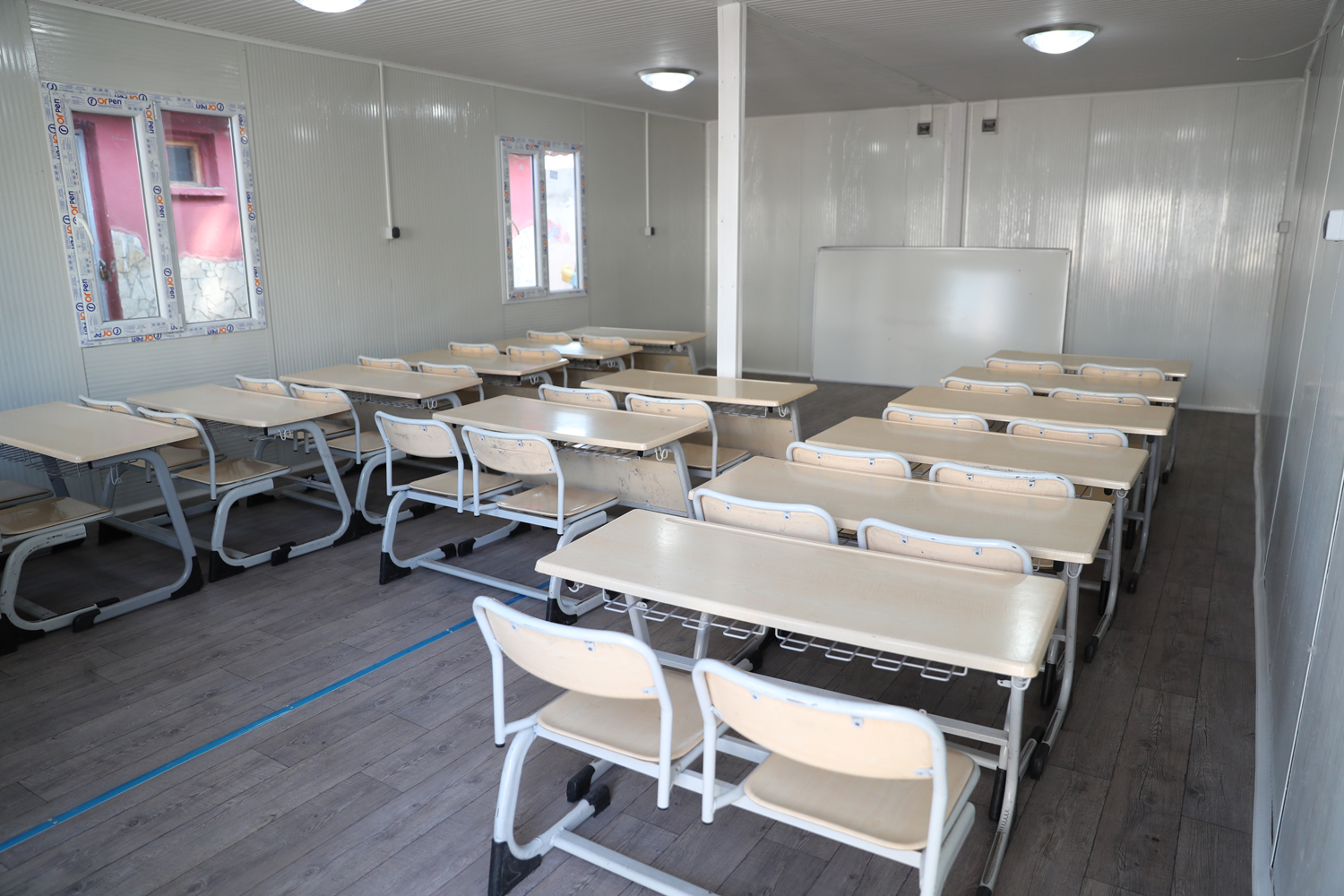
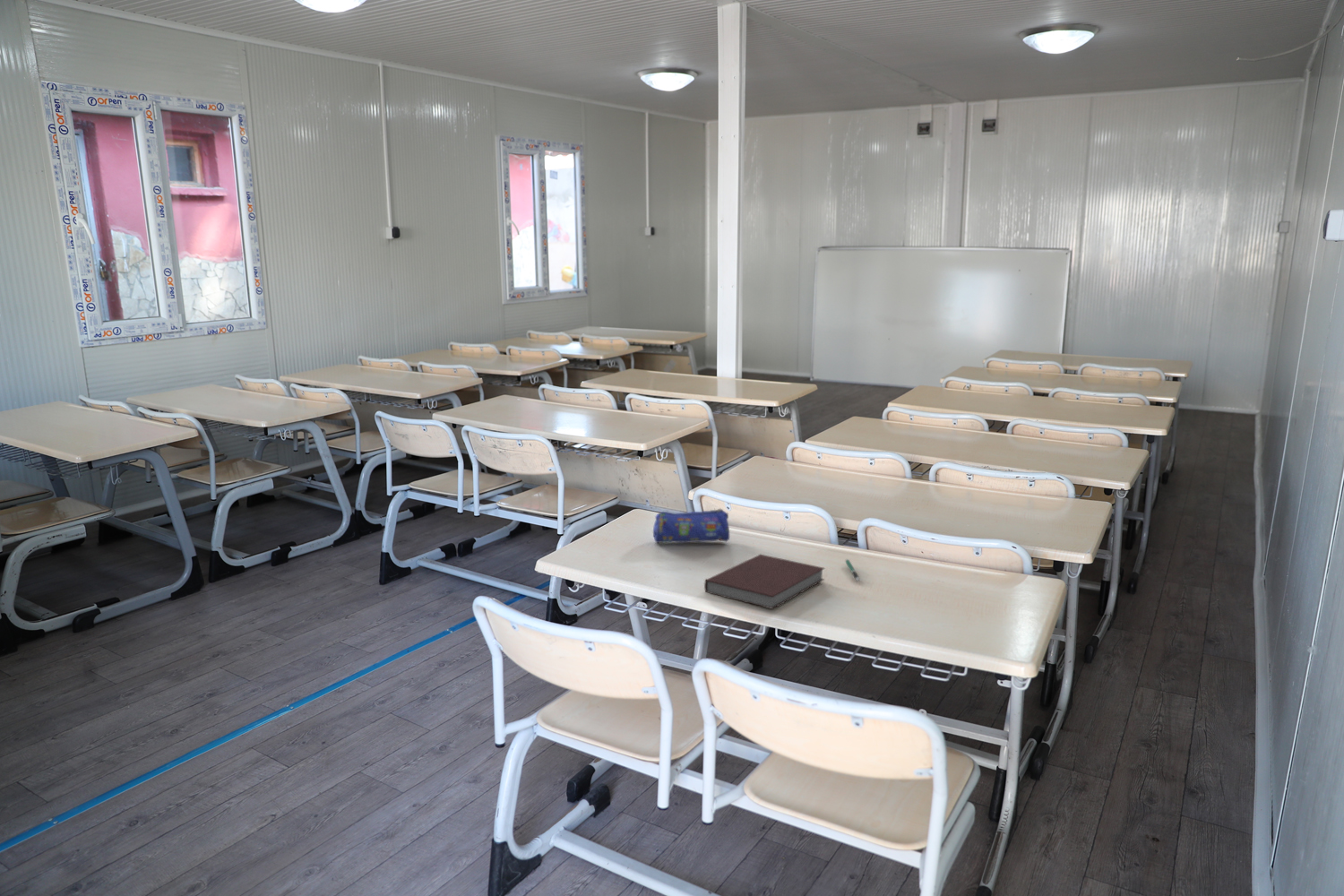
+ pencil case [652,508,730,544]
+ notebook [703,554,825,610]
+ pen [844,558,860,582]
